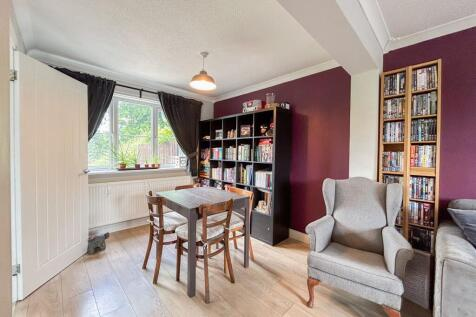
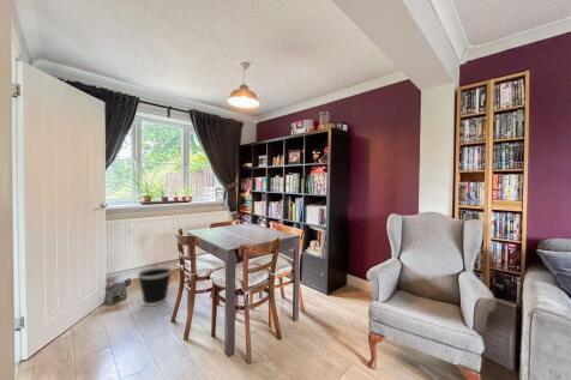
+ wastebasket [137,266,173,307]
